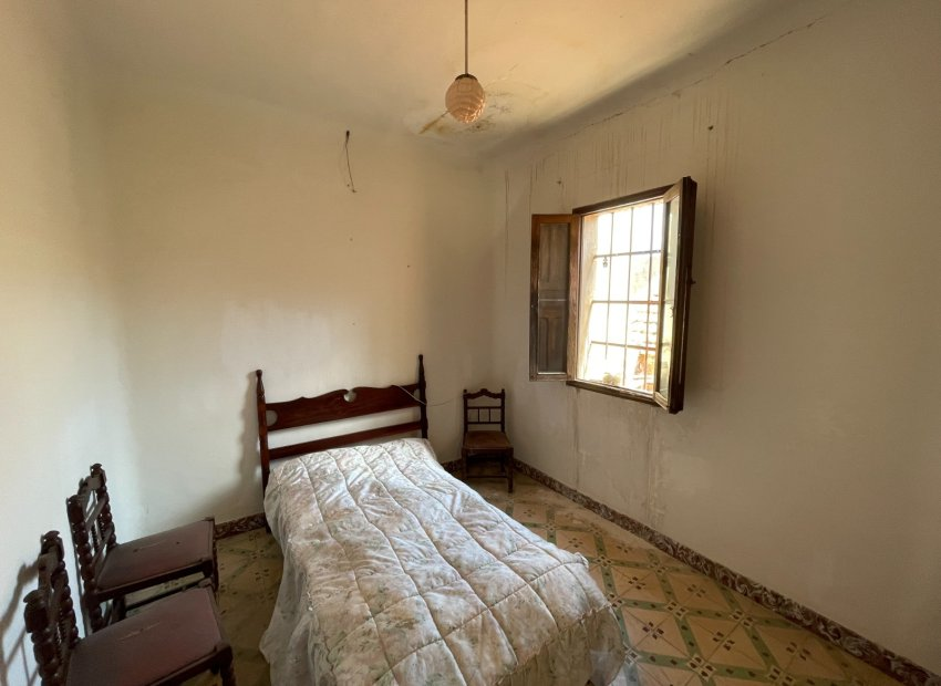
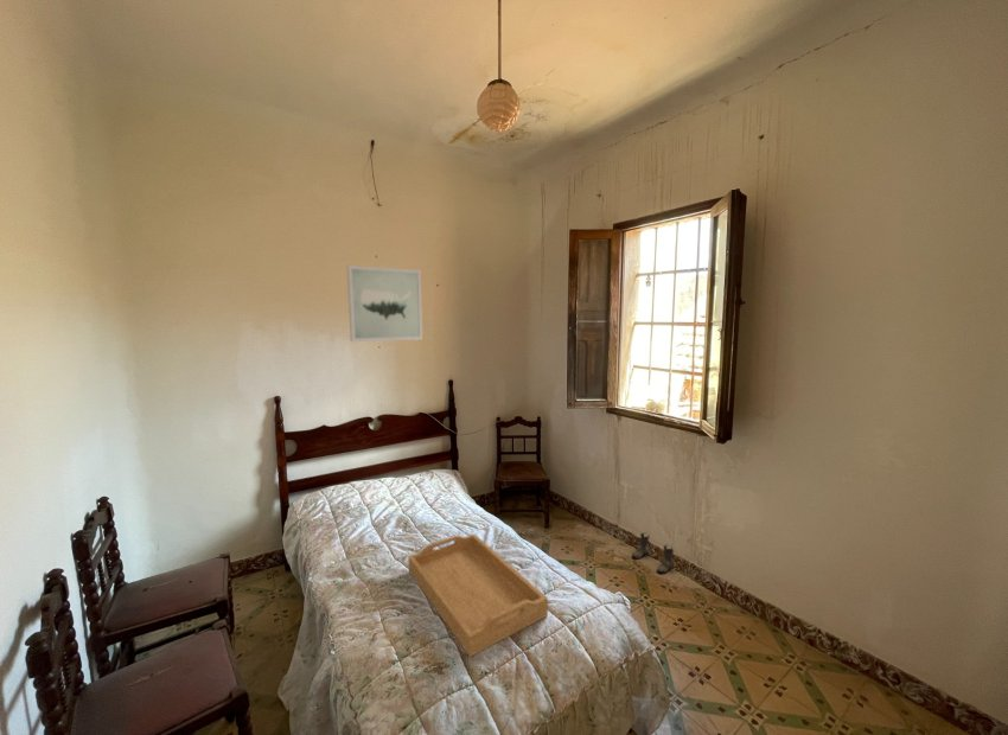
+ serving tray [407,532,549,658]
+ wall art [346,264,423,343]
+ boots [631,532,675,574]
